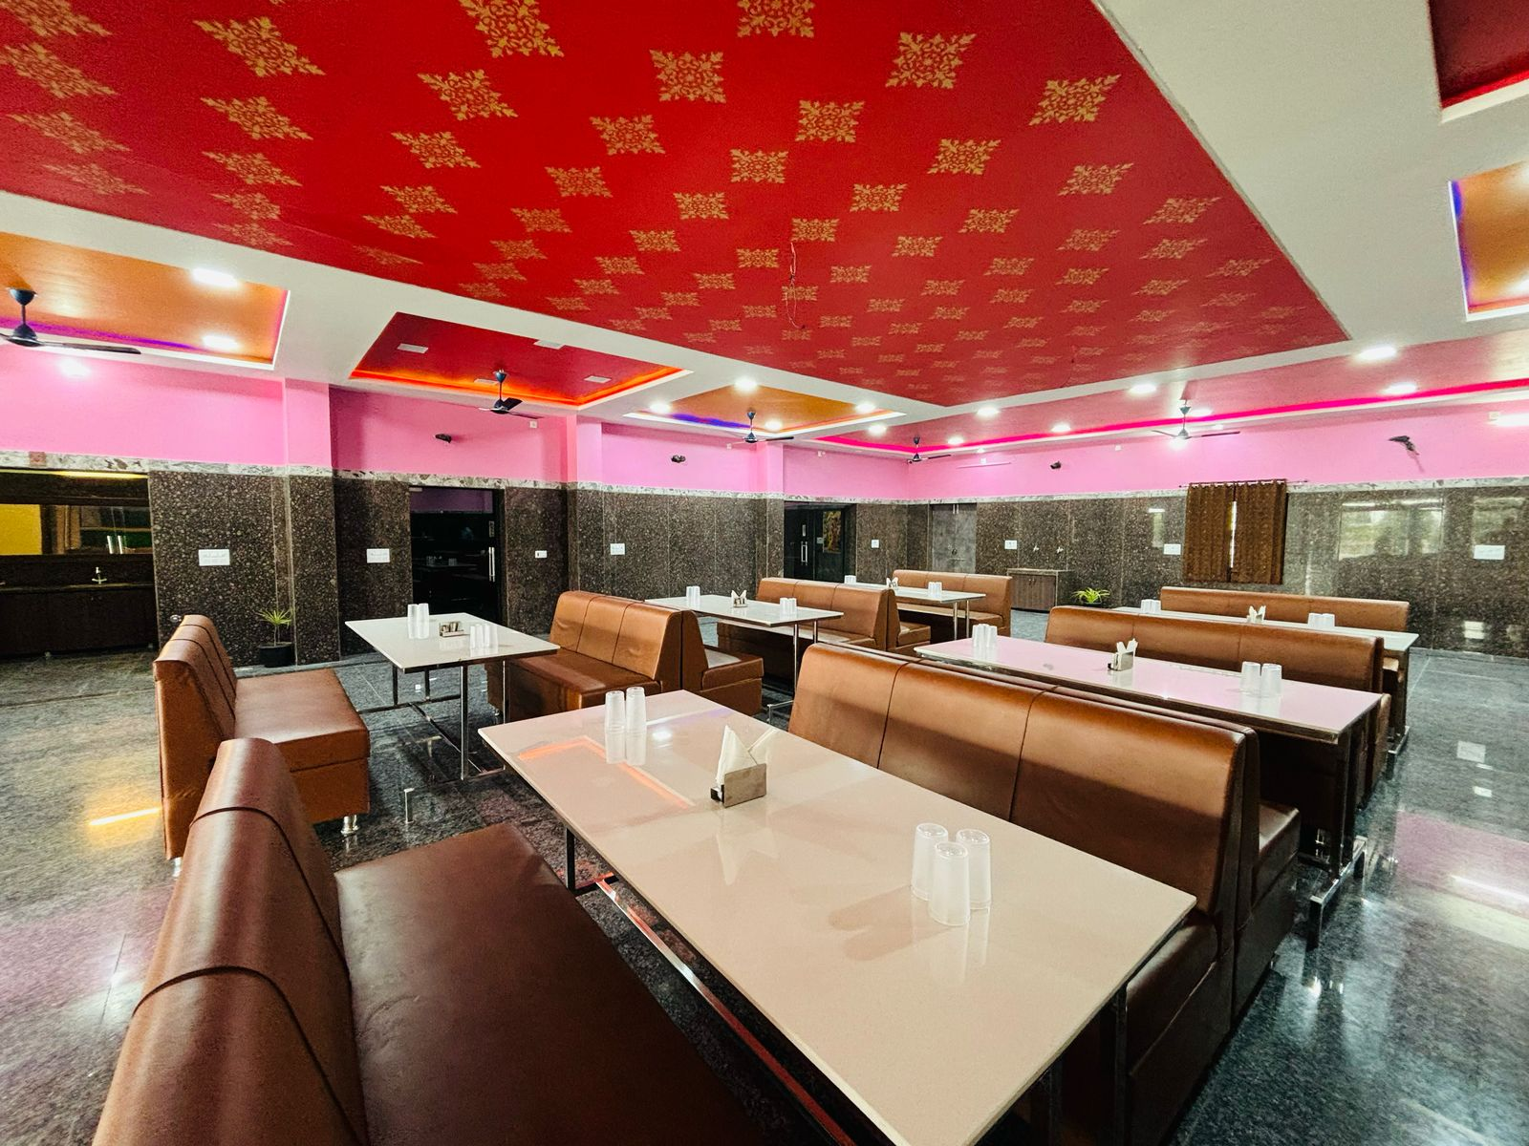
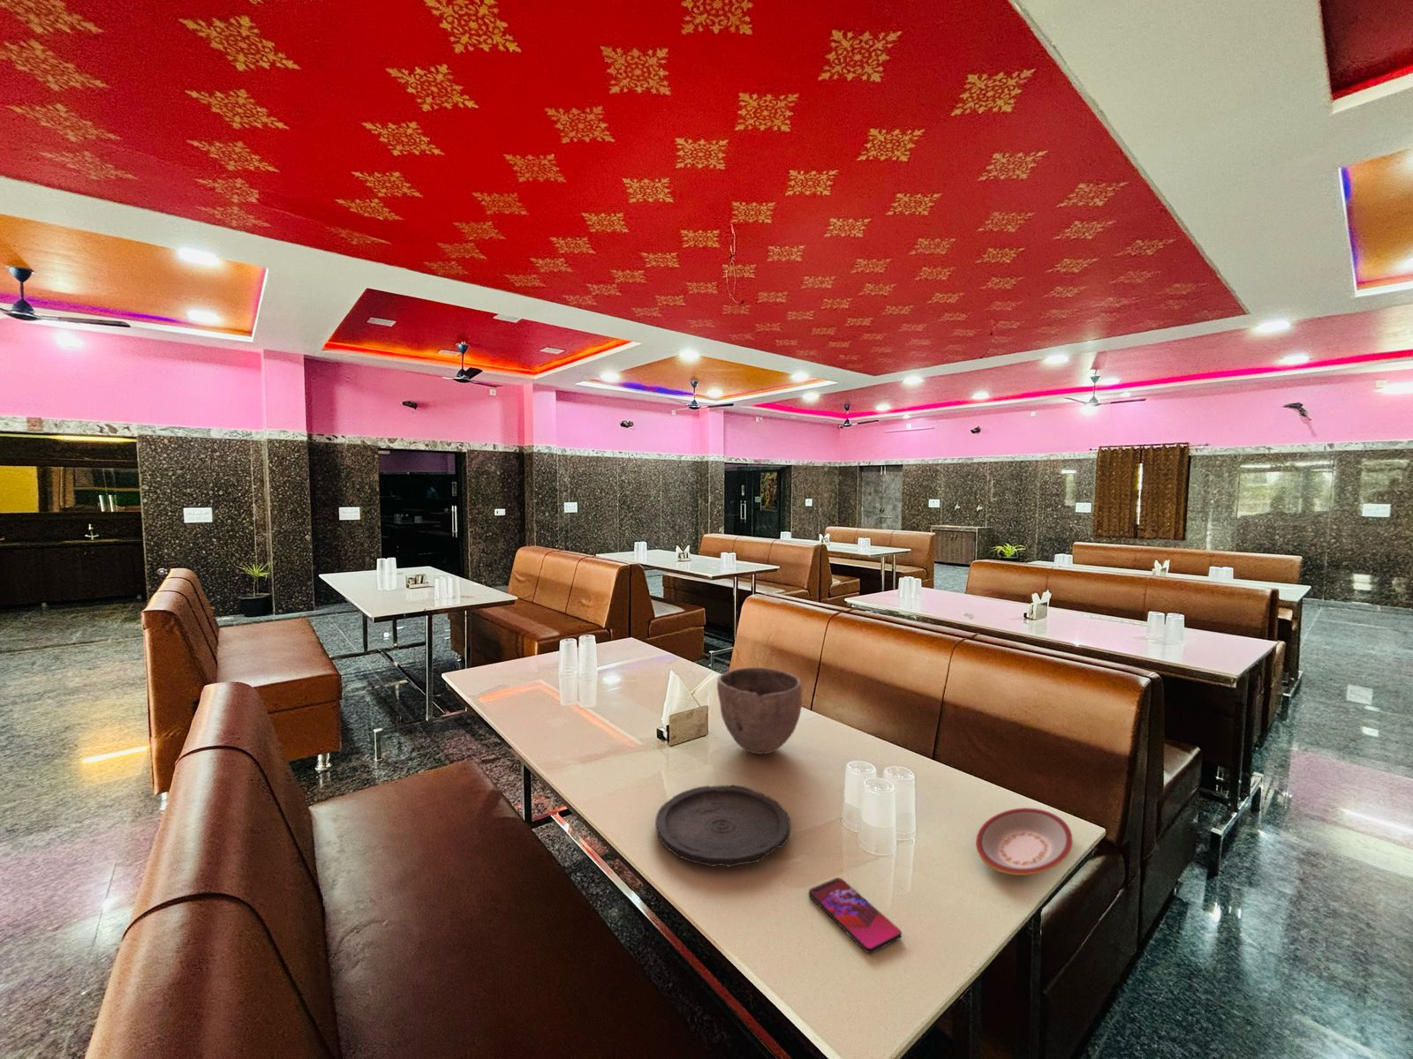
+ plate [654,784,791,868]
+ bowl [717,666,803,755]
+ plate [975,808,1073,877]
+ smartphone [808,878,902,954]
